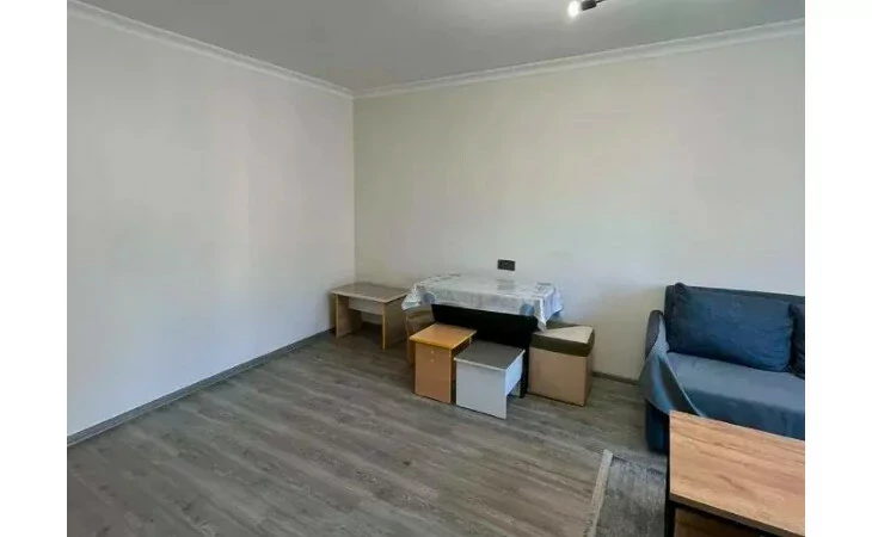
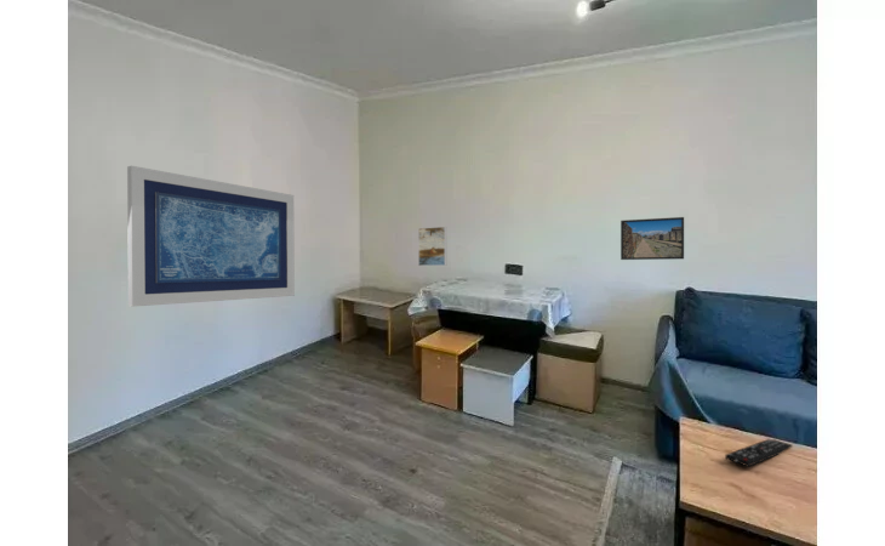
+ wall art [126,165,296,308]
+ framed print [620,216,685,261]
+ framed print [417,226,447,267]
+ remote control [724,438,794,468]
